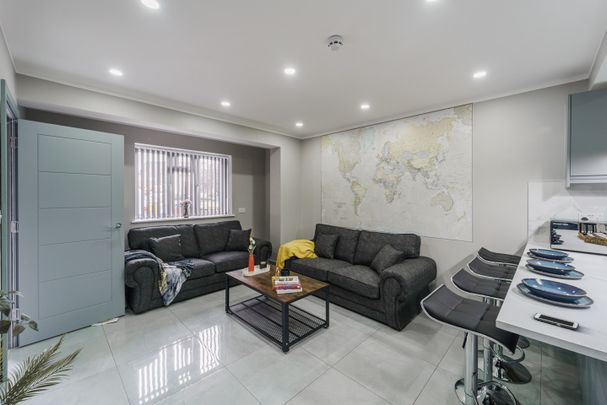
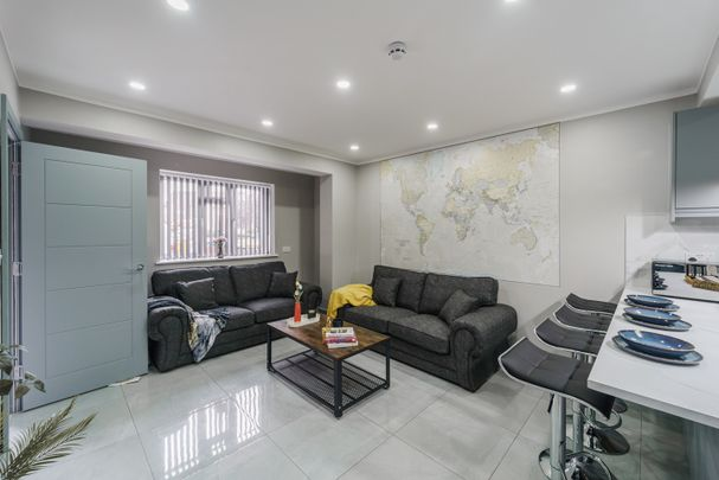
- cell phone [533,312,580,331]
